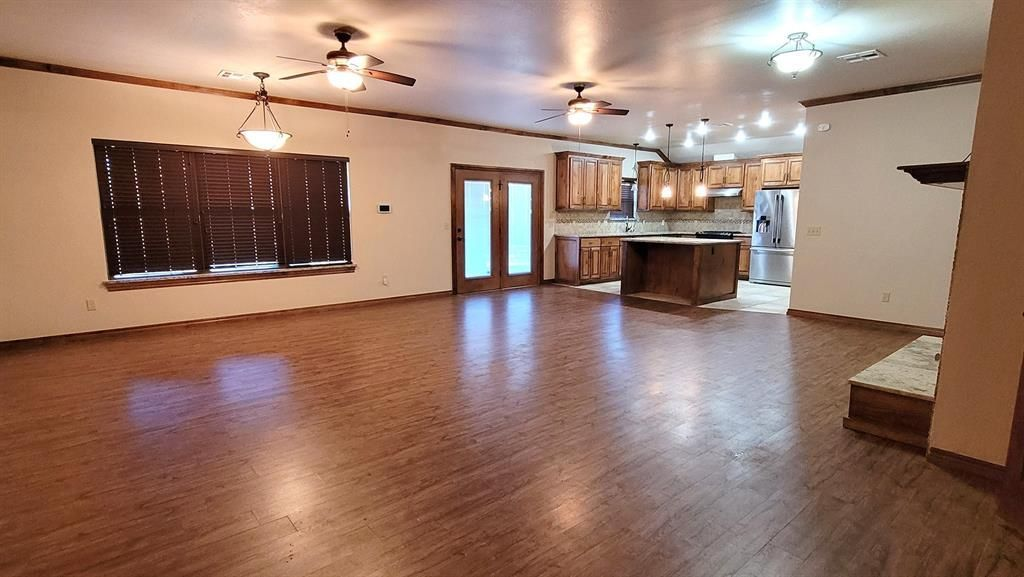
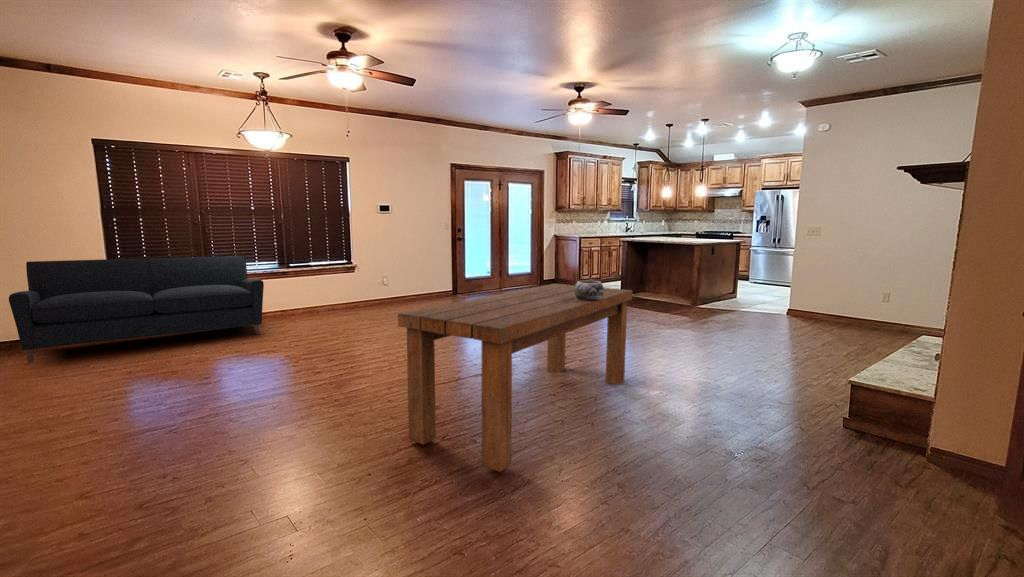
+ dining table [397,283,633,473]
+ decorative bowl [574,280,605,301]
+ sofa [8,255,265,364]
